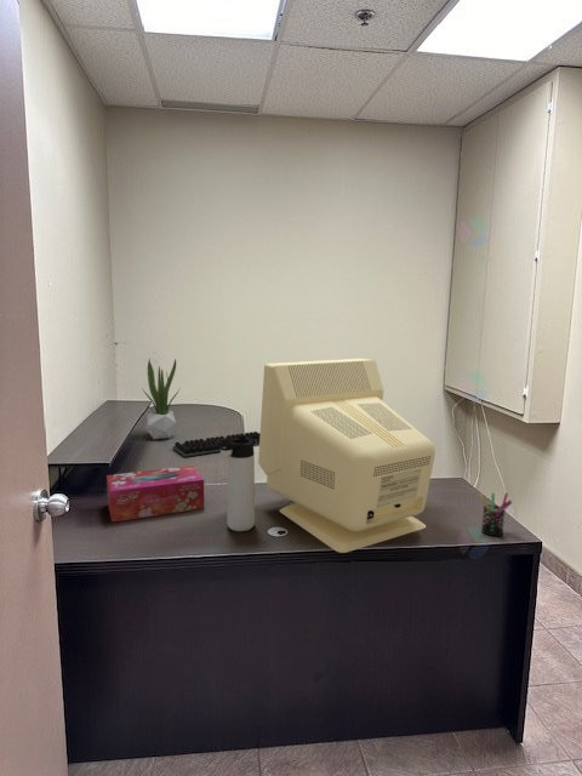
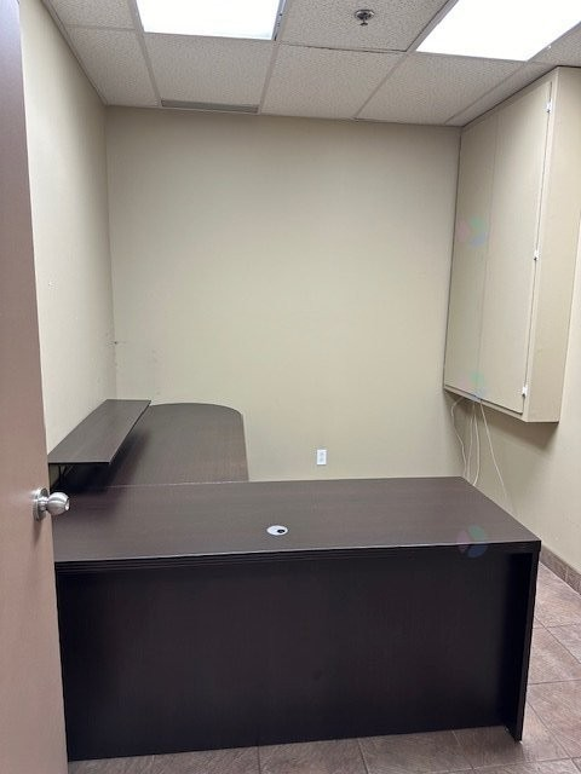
- tissue box [105,464,205,523]
- computer keyboard [171,430,261,458]
- pen holder [479,491,513,537]
- potted plant [141,358,181,440]
- monitor [257,358,436,554]
- thermos bottle [217,436,256,532]
